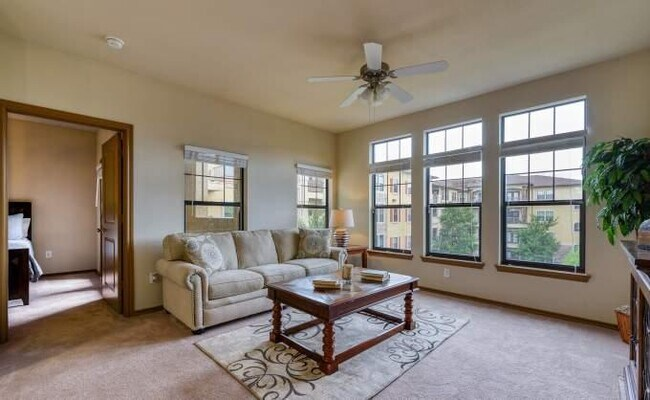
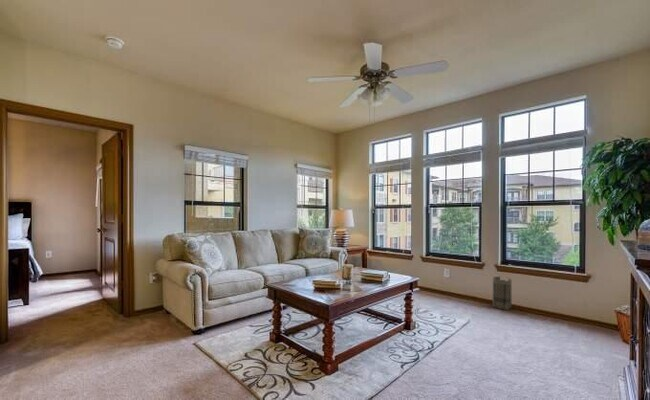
+ basket [492,276,512,311]
